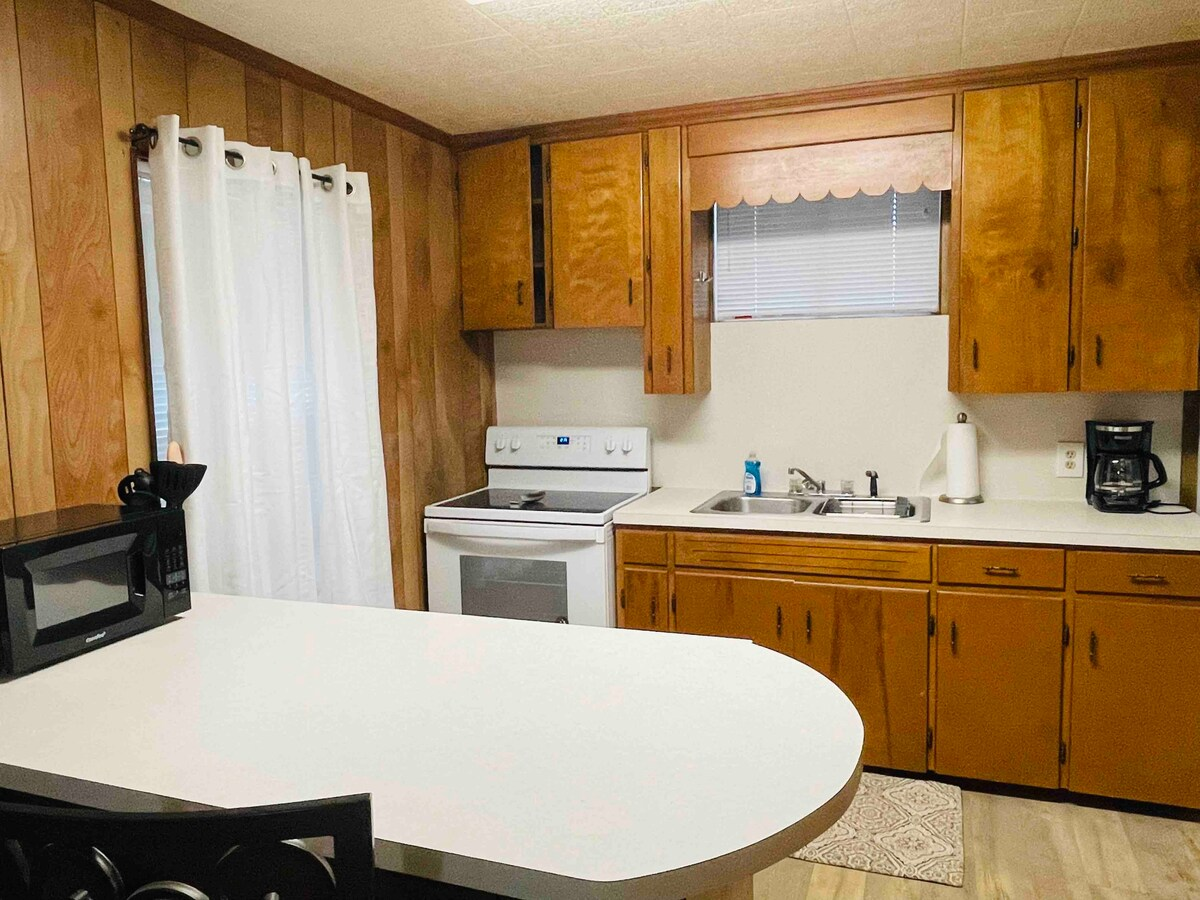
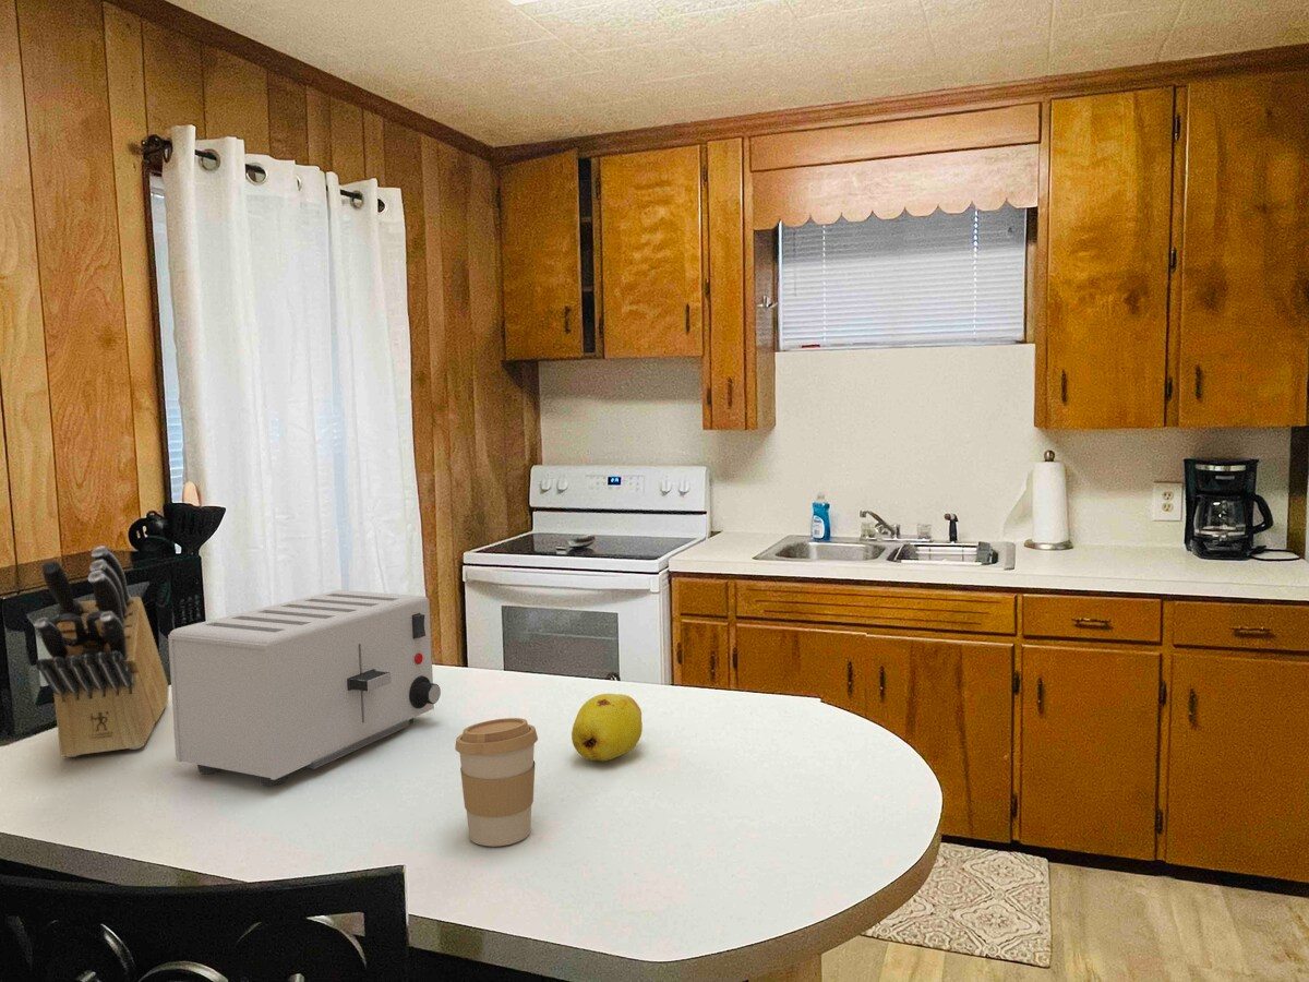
+ toaster [167,589,442,787]
+ knife block [33,544,170,758]
+ fruit [571,693,644,762]
+ coffee cup [454,717,539,847]
